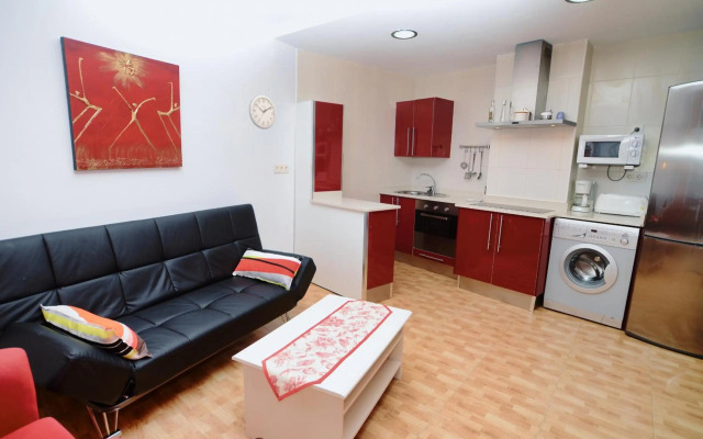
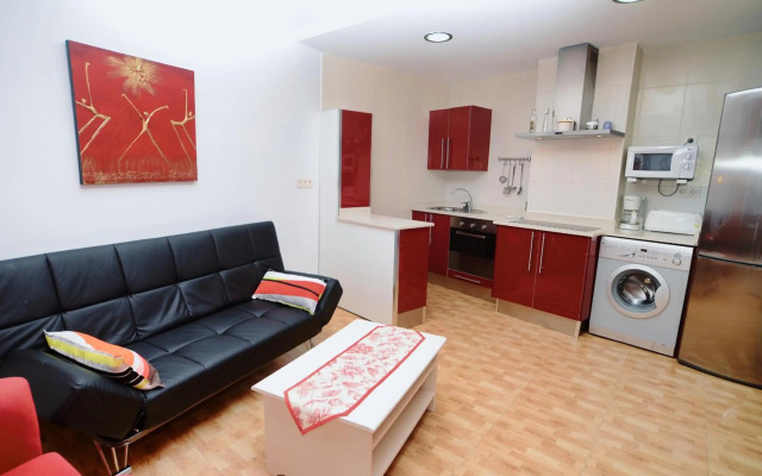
- wall clock [248,93,277,131]
